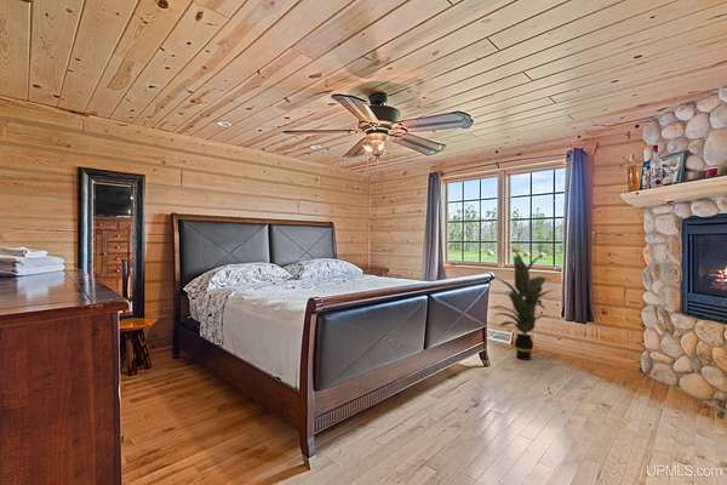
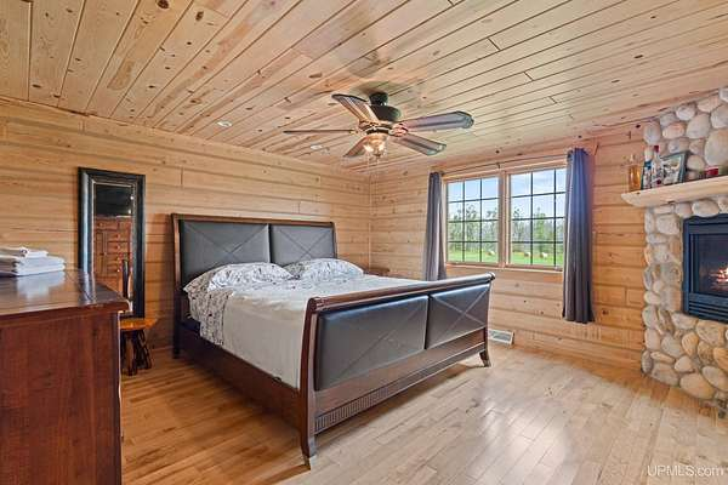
- indoor plant [491,246,559,361]
